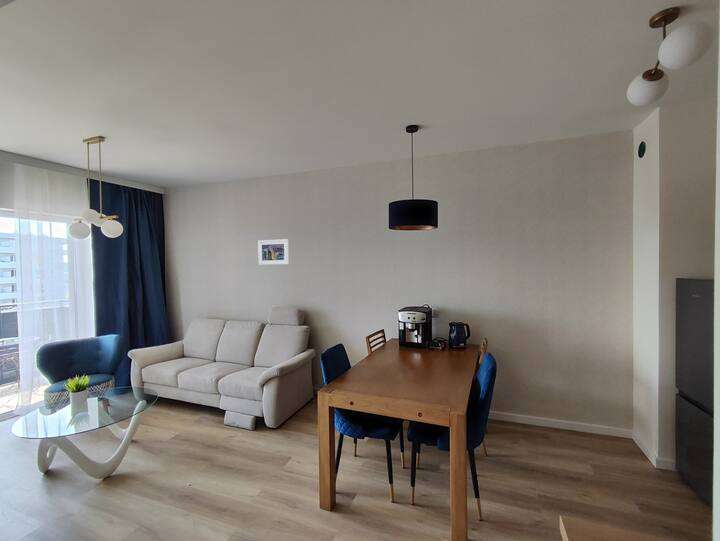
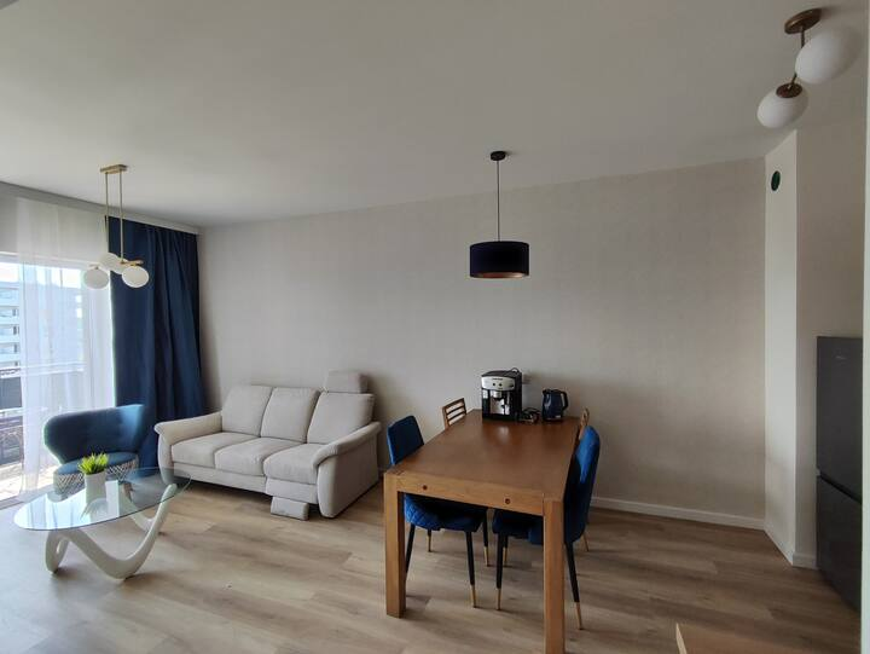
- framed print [257,238,290,266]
